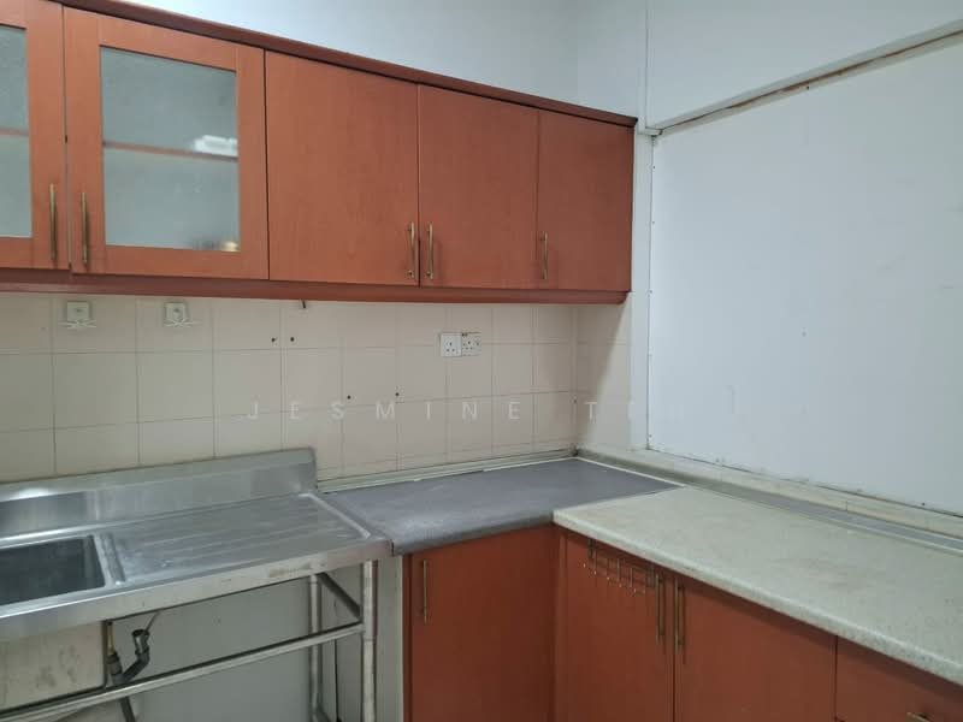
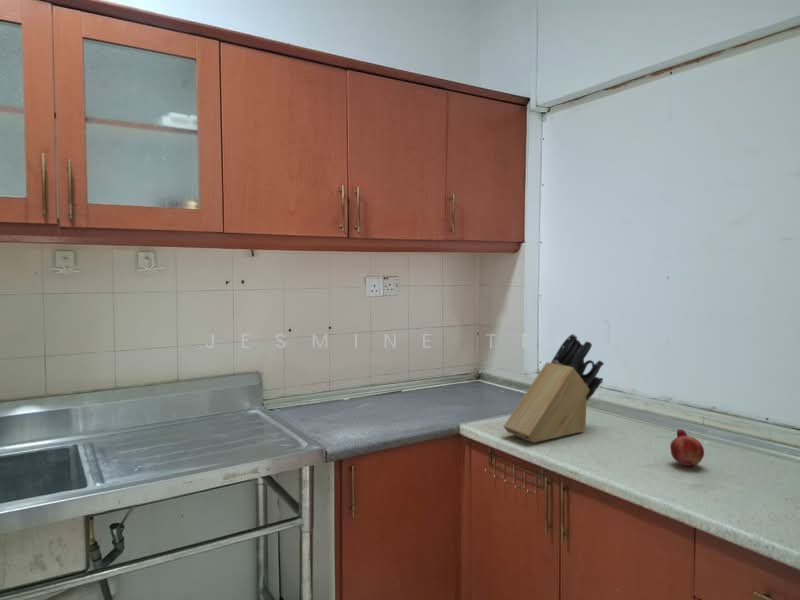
+ knife block [503,333,605,443]
+ fruit [669,428,705,468]
